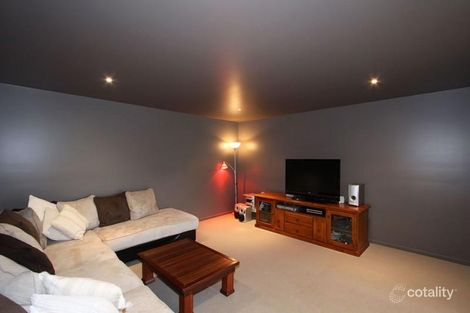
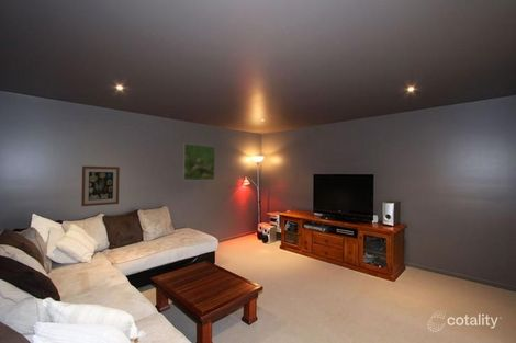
+ wall art [80,165,121,207]
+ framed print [182,142,216,181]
